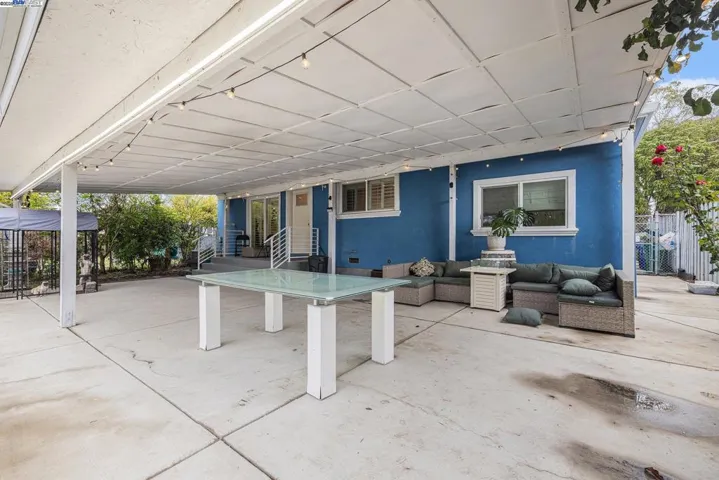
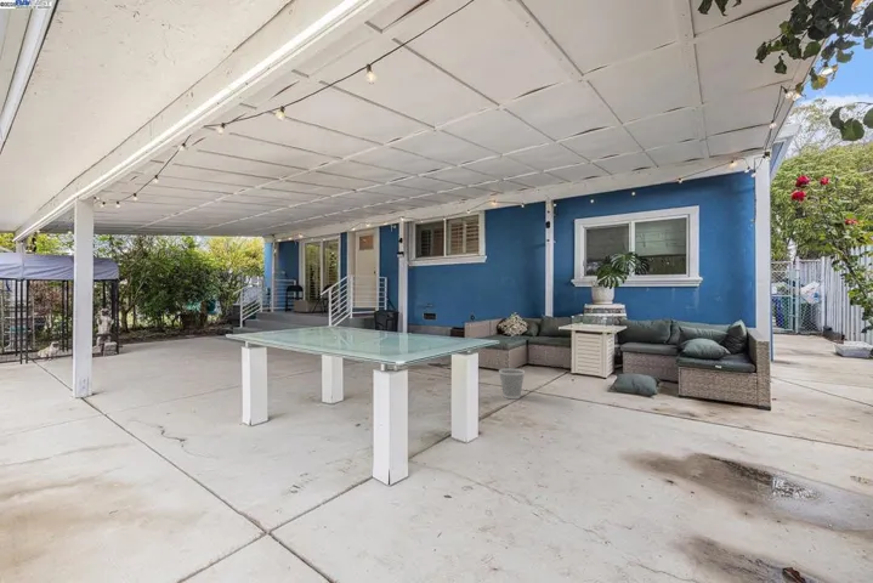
+ wastebasket [498,367,526,400]
